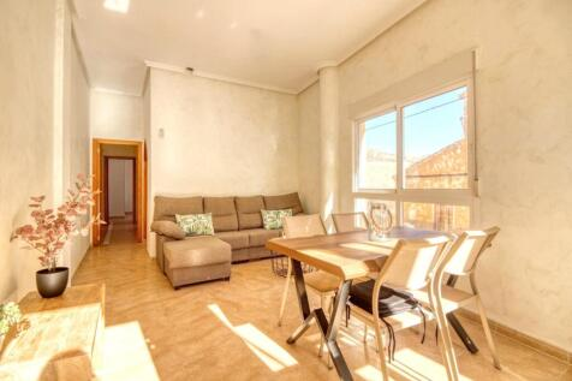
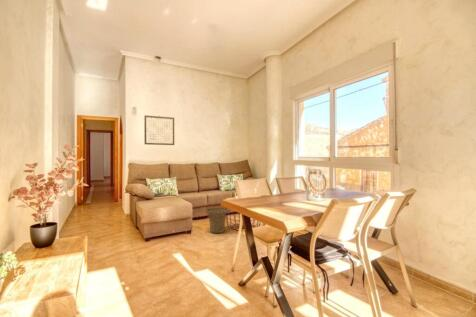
+ wall art [143,114,175,146]
+ basket [205,206,230,235]
